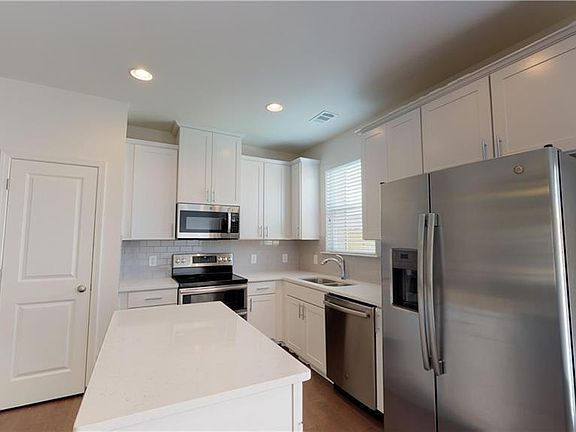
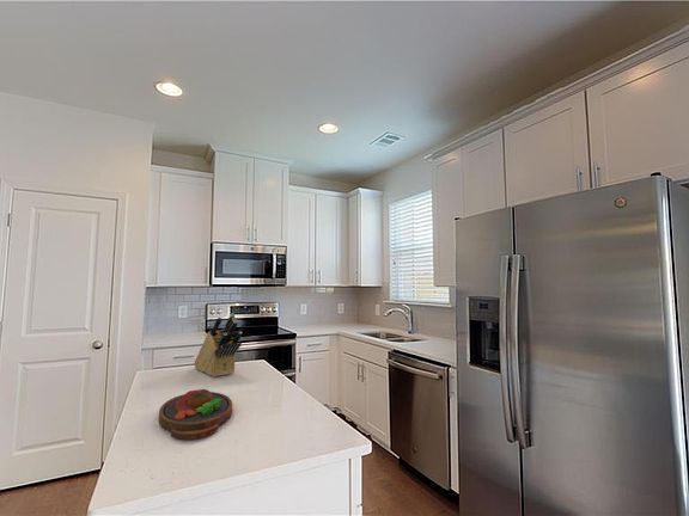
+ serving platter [158,388,233,441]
+ knife block [193,312,243,377]
